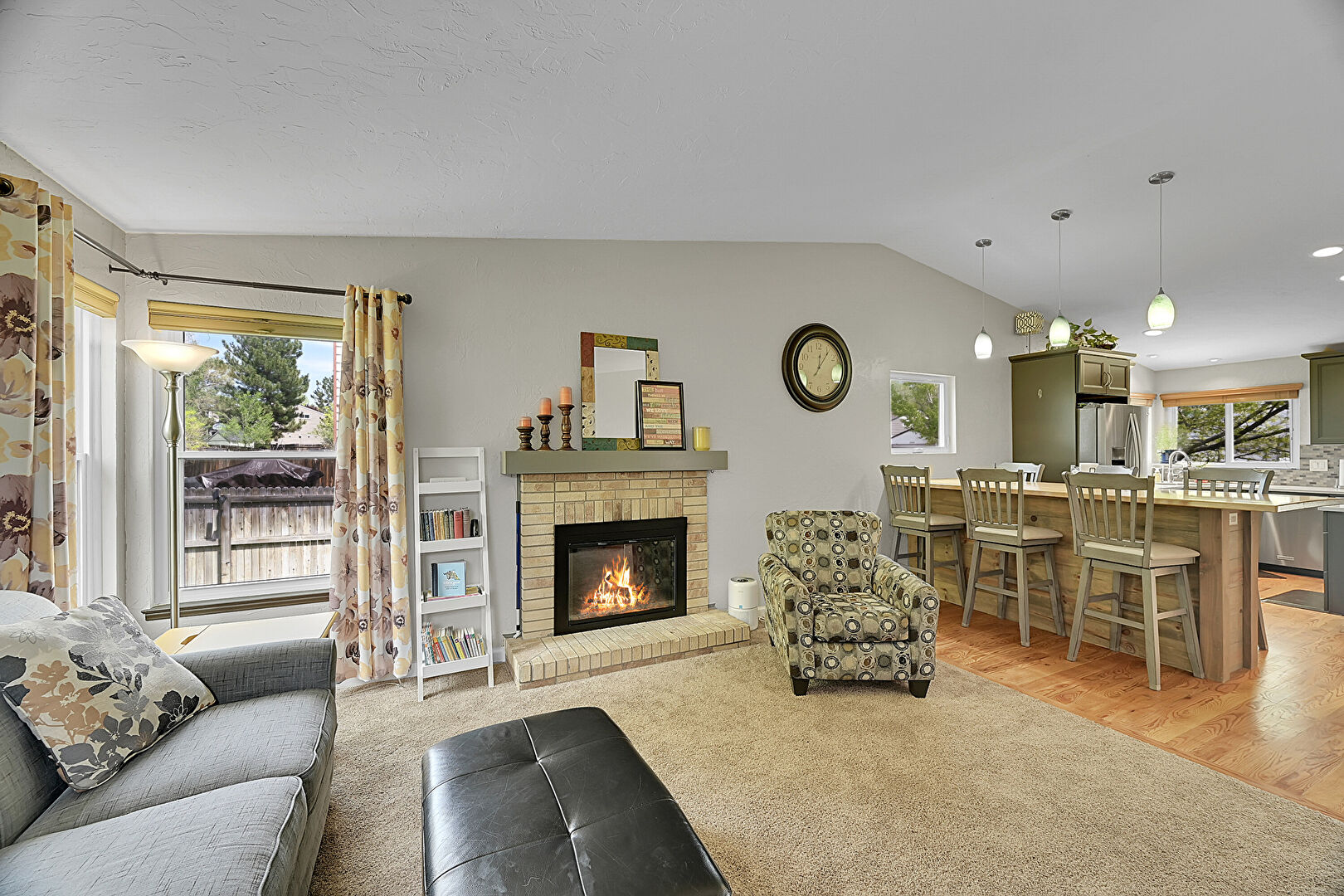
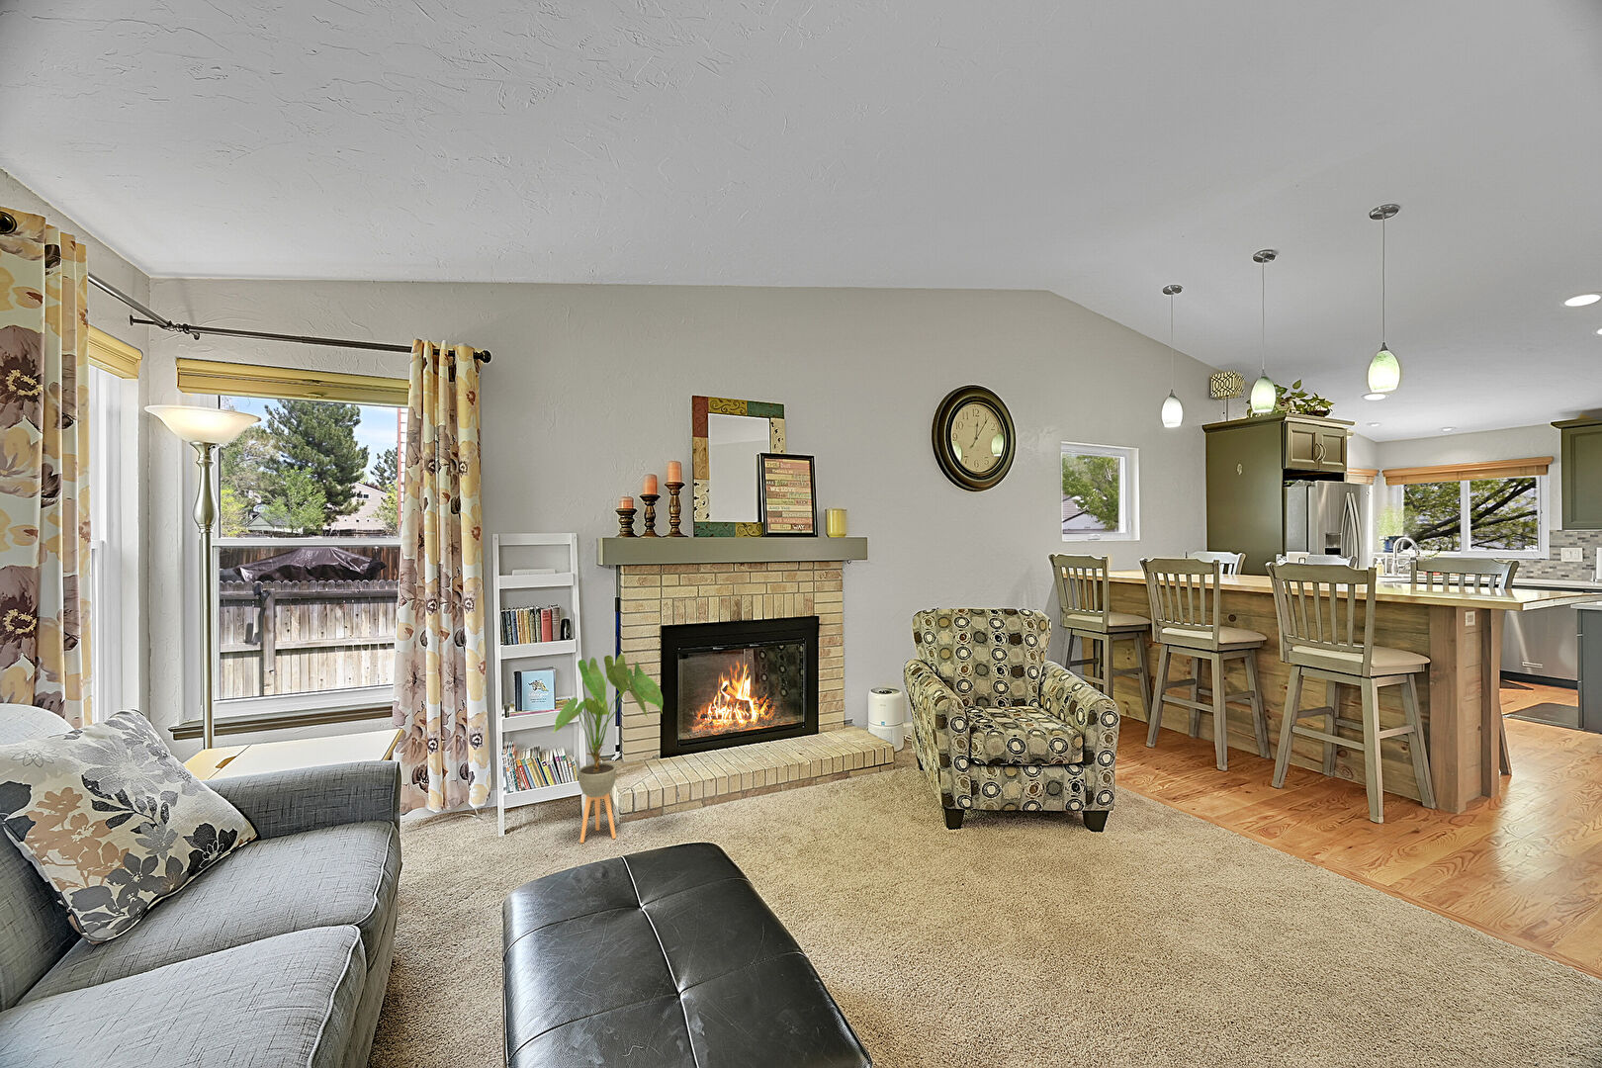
+ house plant [552,653,664,844]
